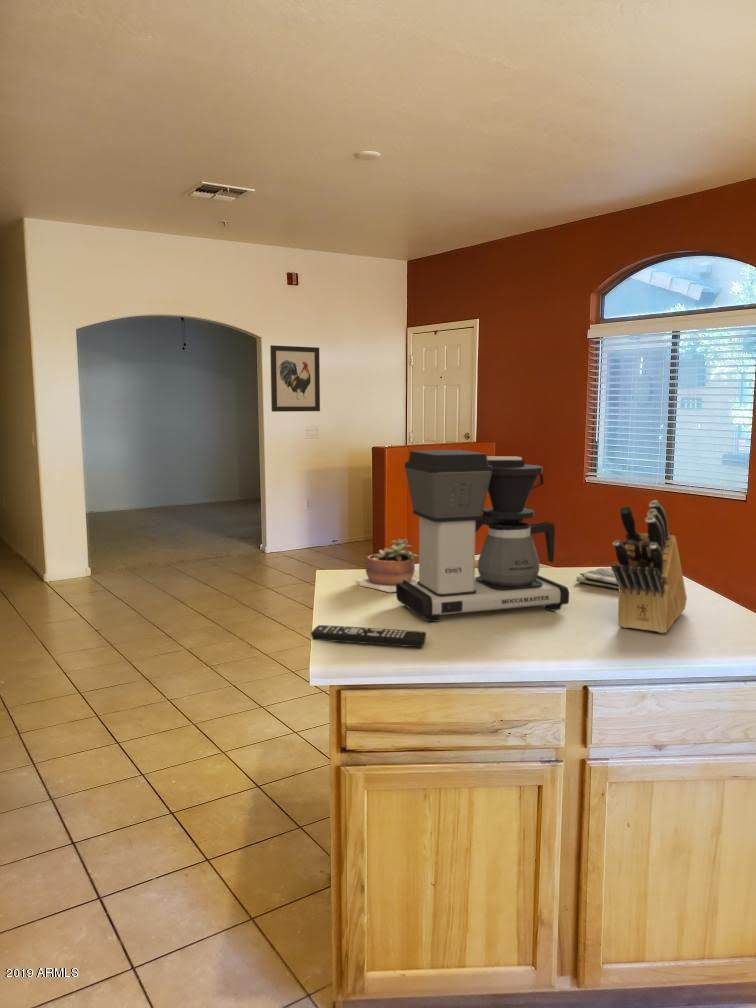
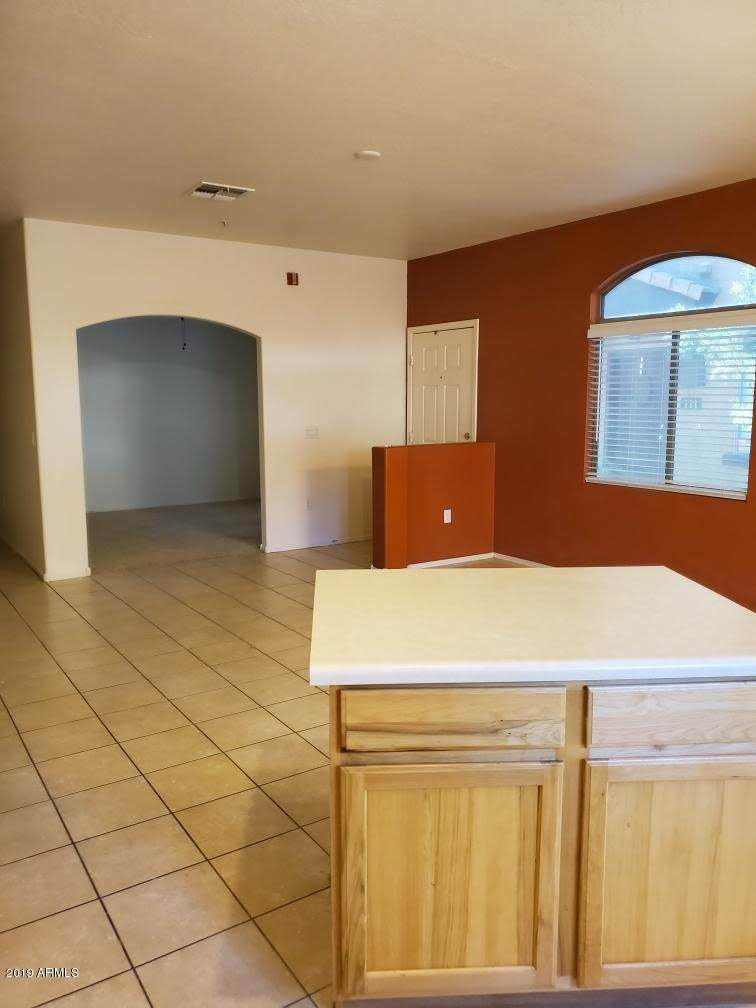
- coffee maker [395,449,570,623]
- dish towel [575,567,619,590]
- knife block [610,499,688,634]
- remote control [310,624,427,648]
- succulent plant [354,538,419,593]
- wall art [269,344,321,413]
